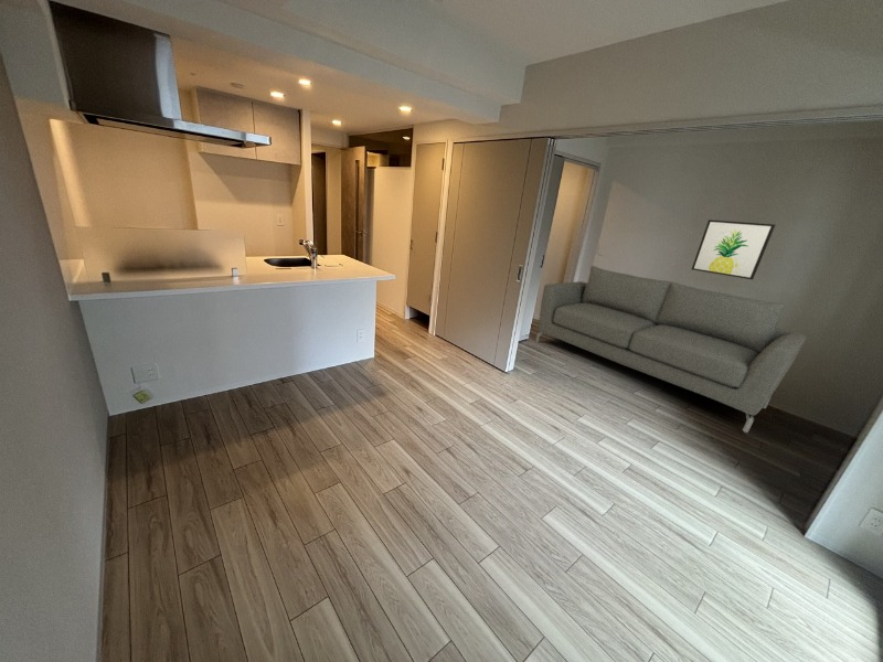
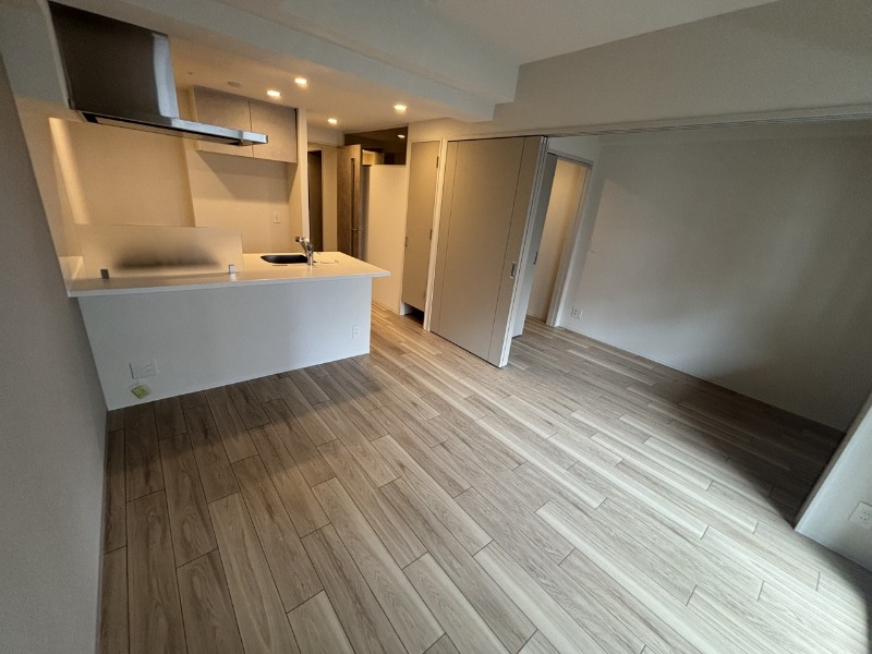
- sofa [534,265,807,434]
- wall art [691,218,776,280]
